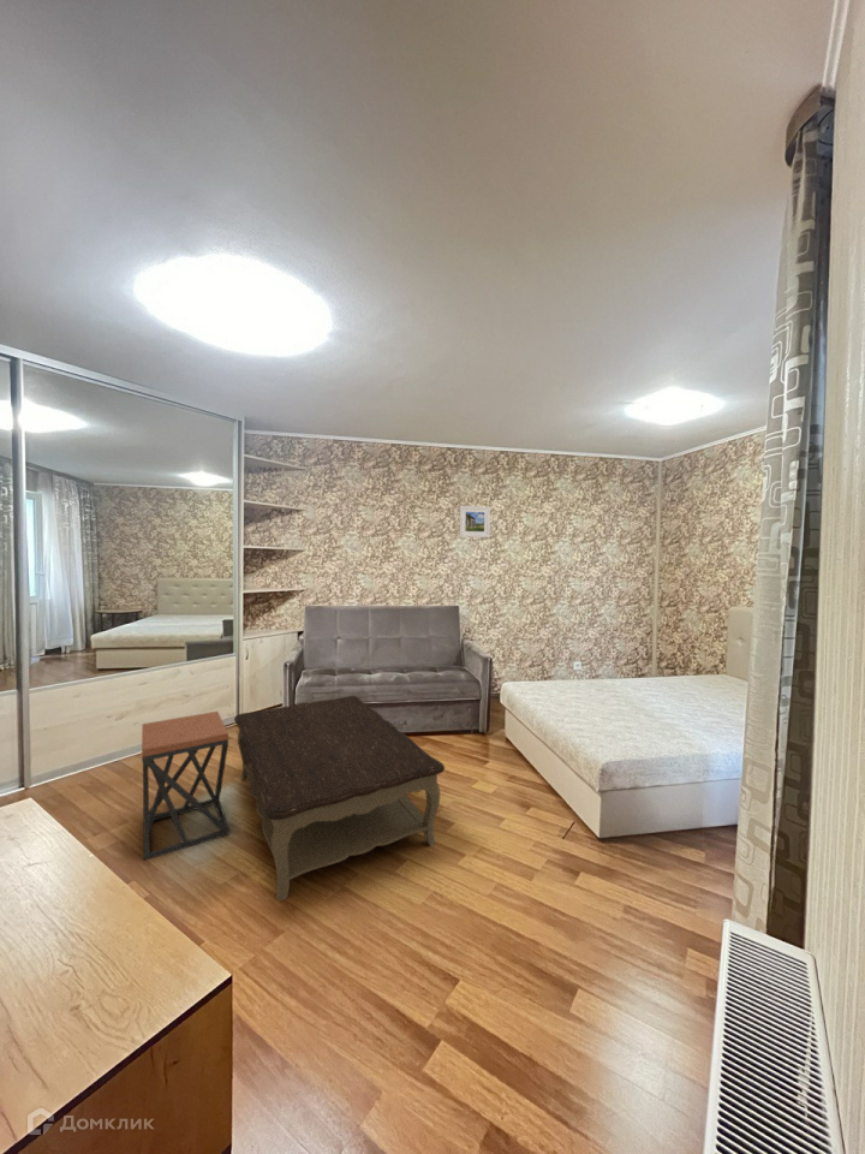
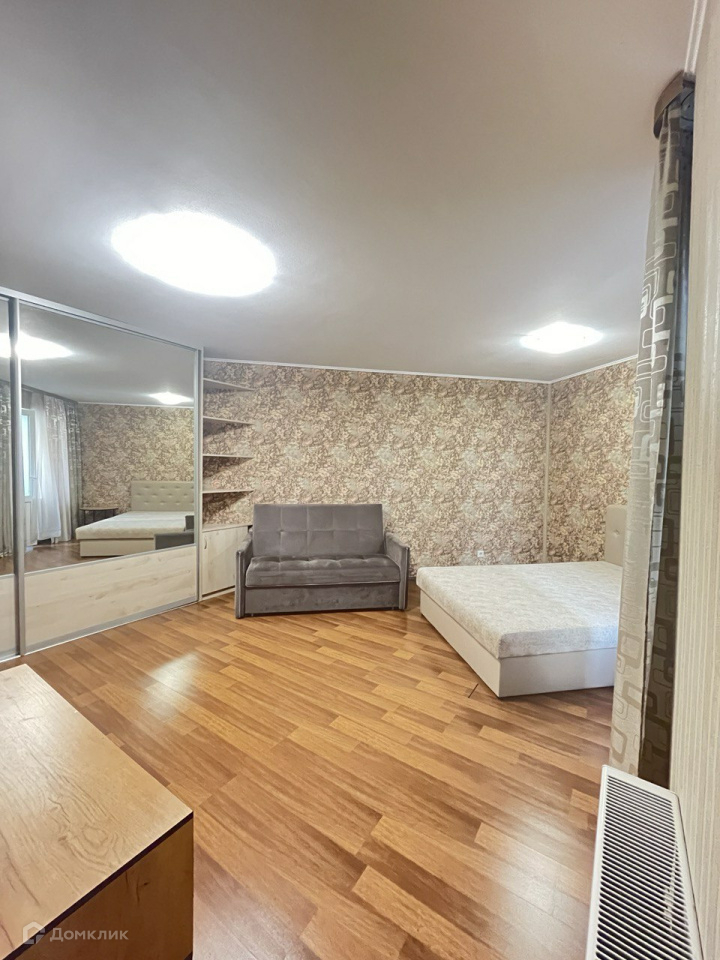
- coffee table [233,695,446,902]
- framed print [459,505,491,539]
- stool [141,710,231,862]
